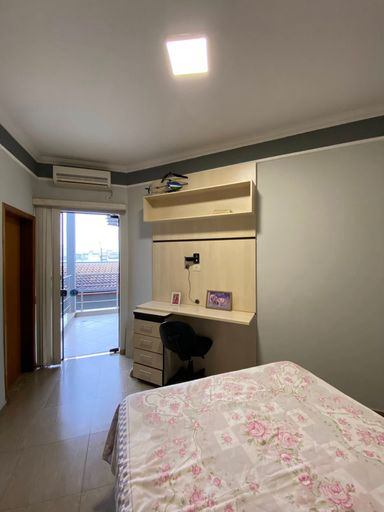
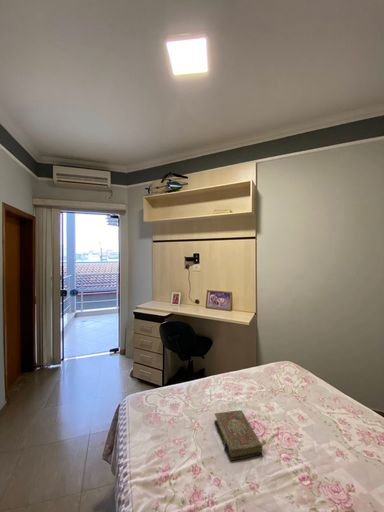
+ book [213,409,263,462]
